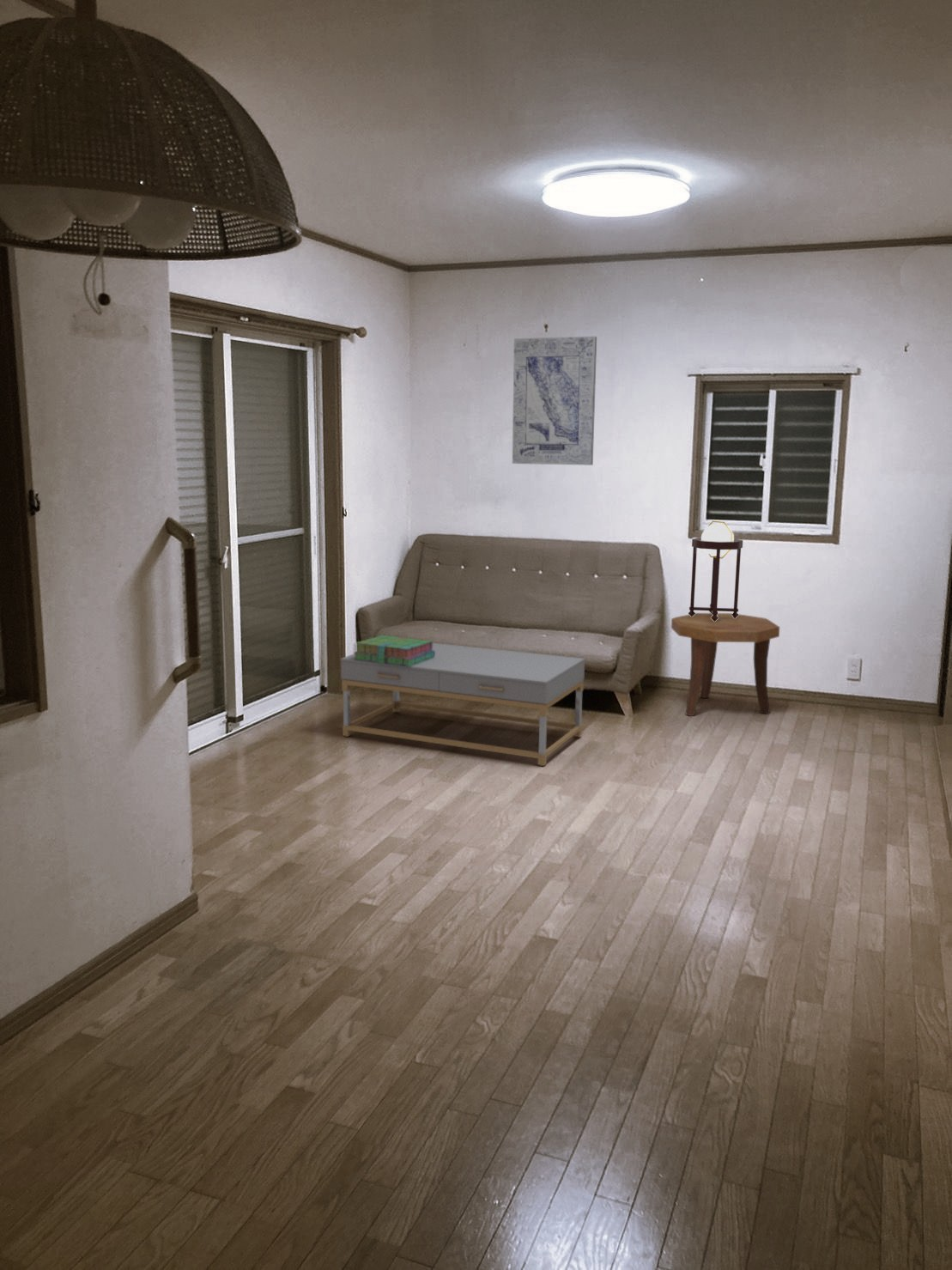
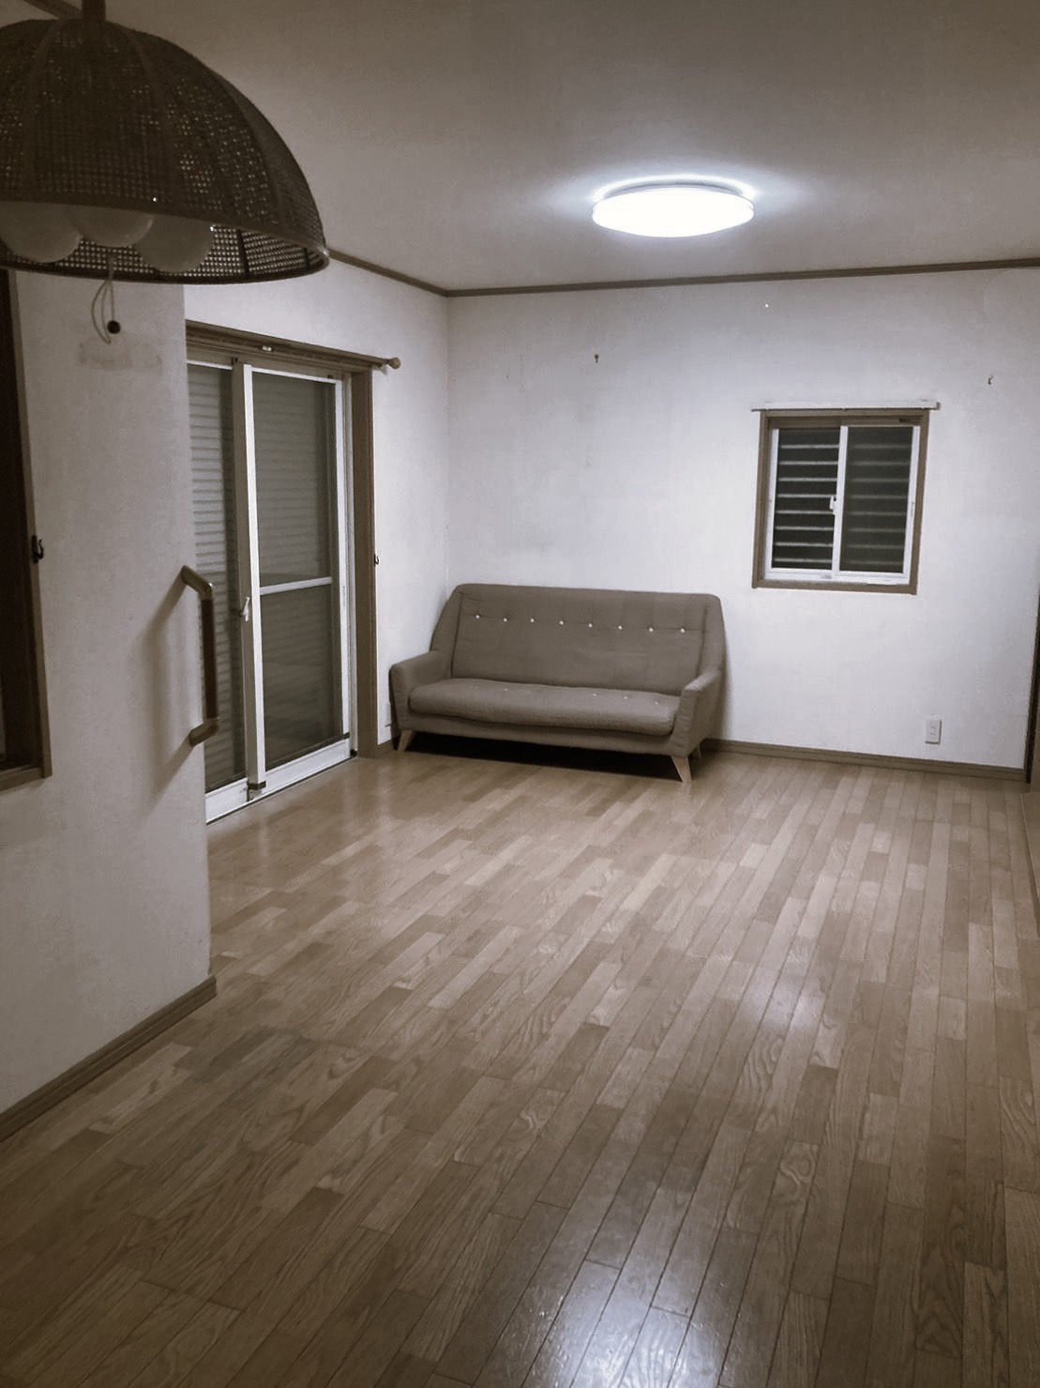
- coffee table [340,642,585,767]
- stack of books [353,635,435,667]
- side table [670,612,780,717]
- wall art [512,336,597,466]
- table lamp [688,520,743,622]
